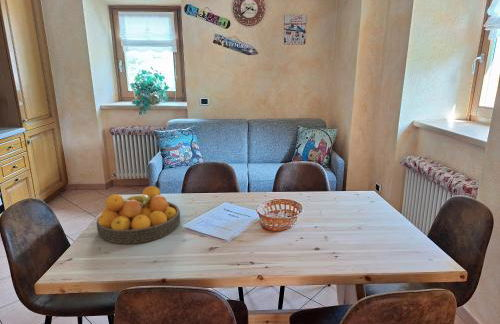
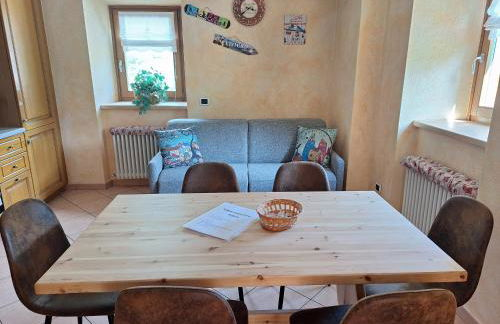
- fruit bowl [95,185,181,245]
